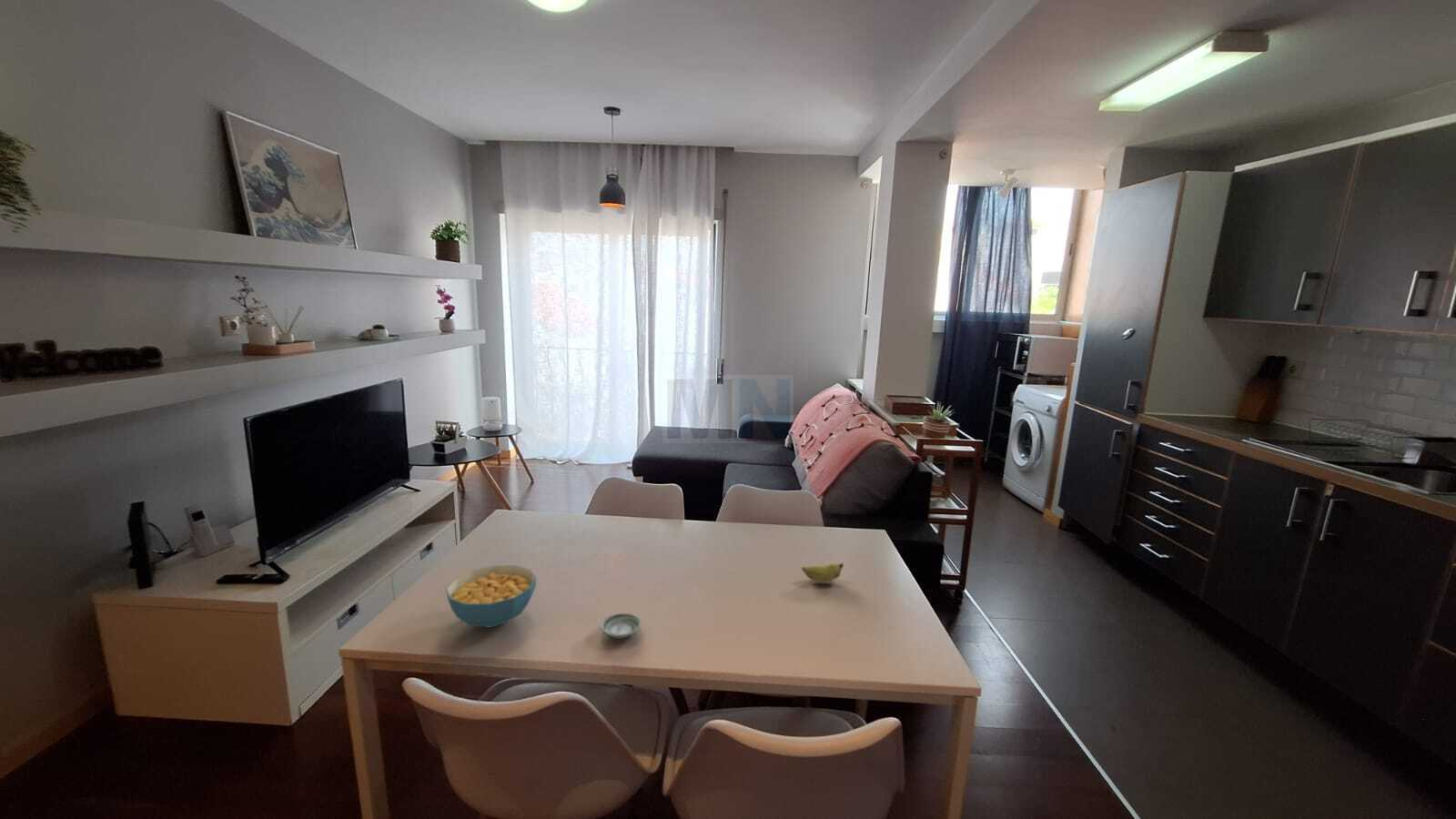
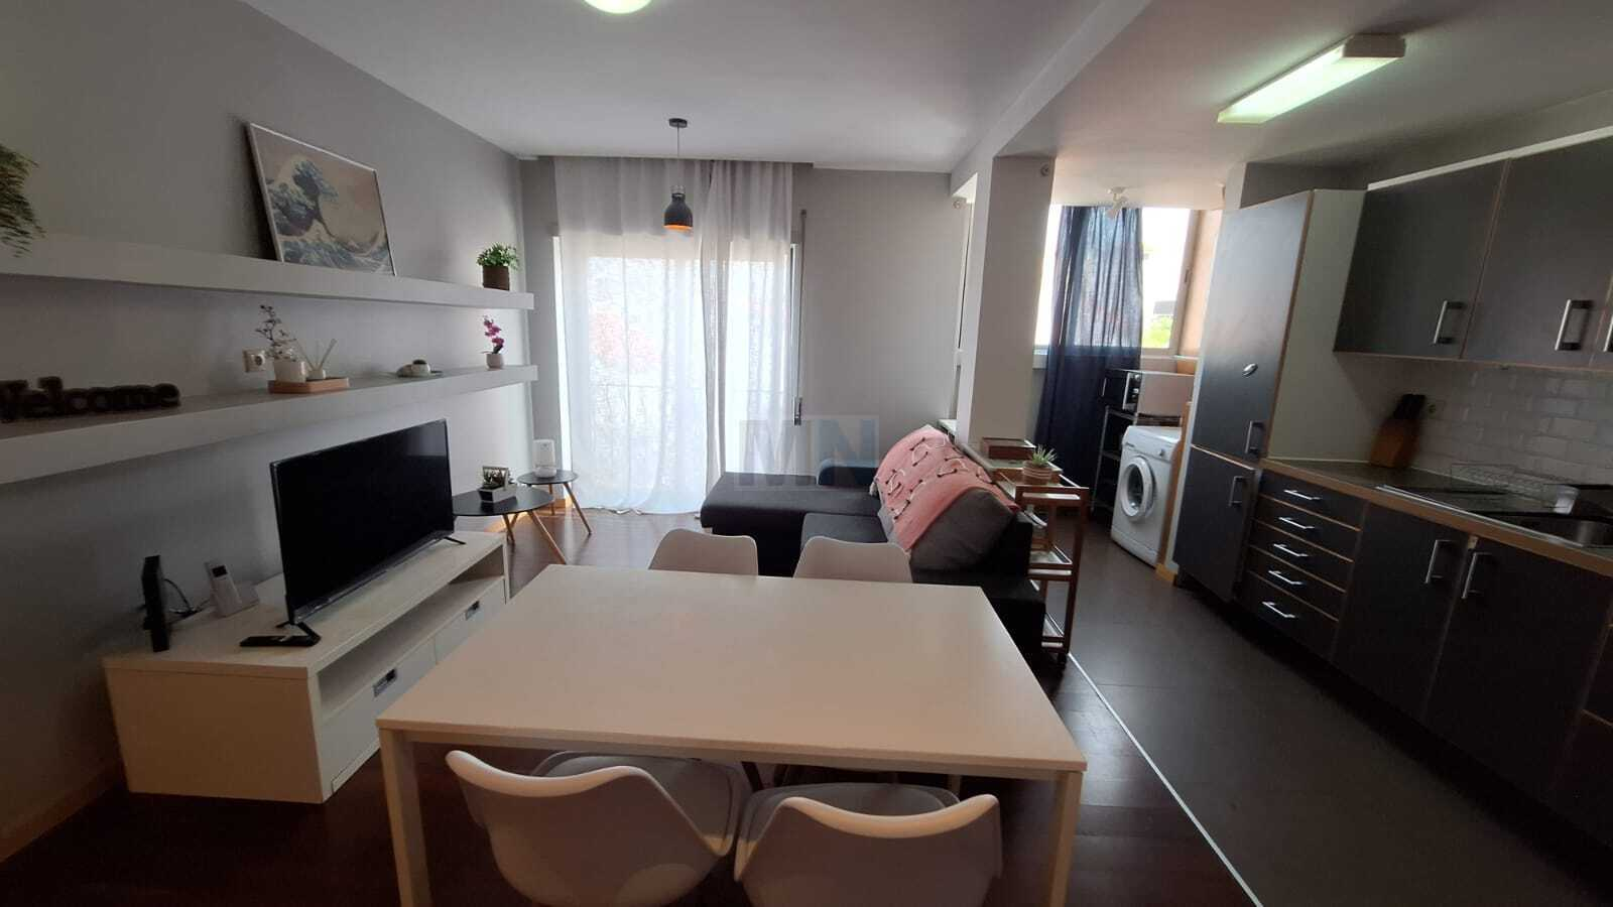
- saucer [599,612,642,640]
- banana [801,562,844,582]
- cereal bowl [445,564,538,628]
